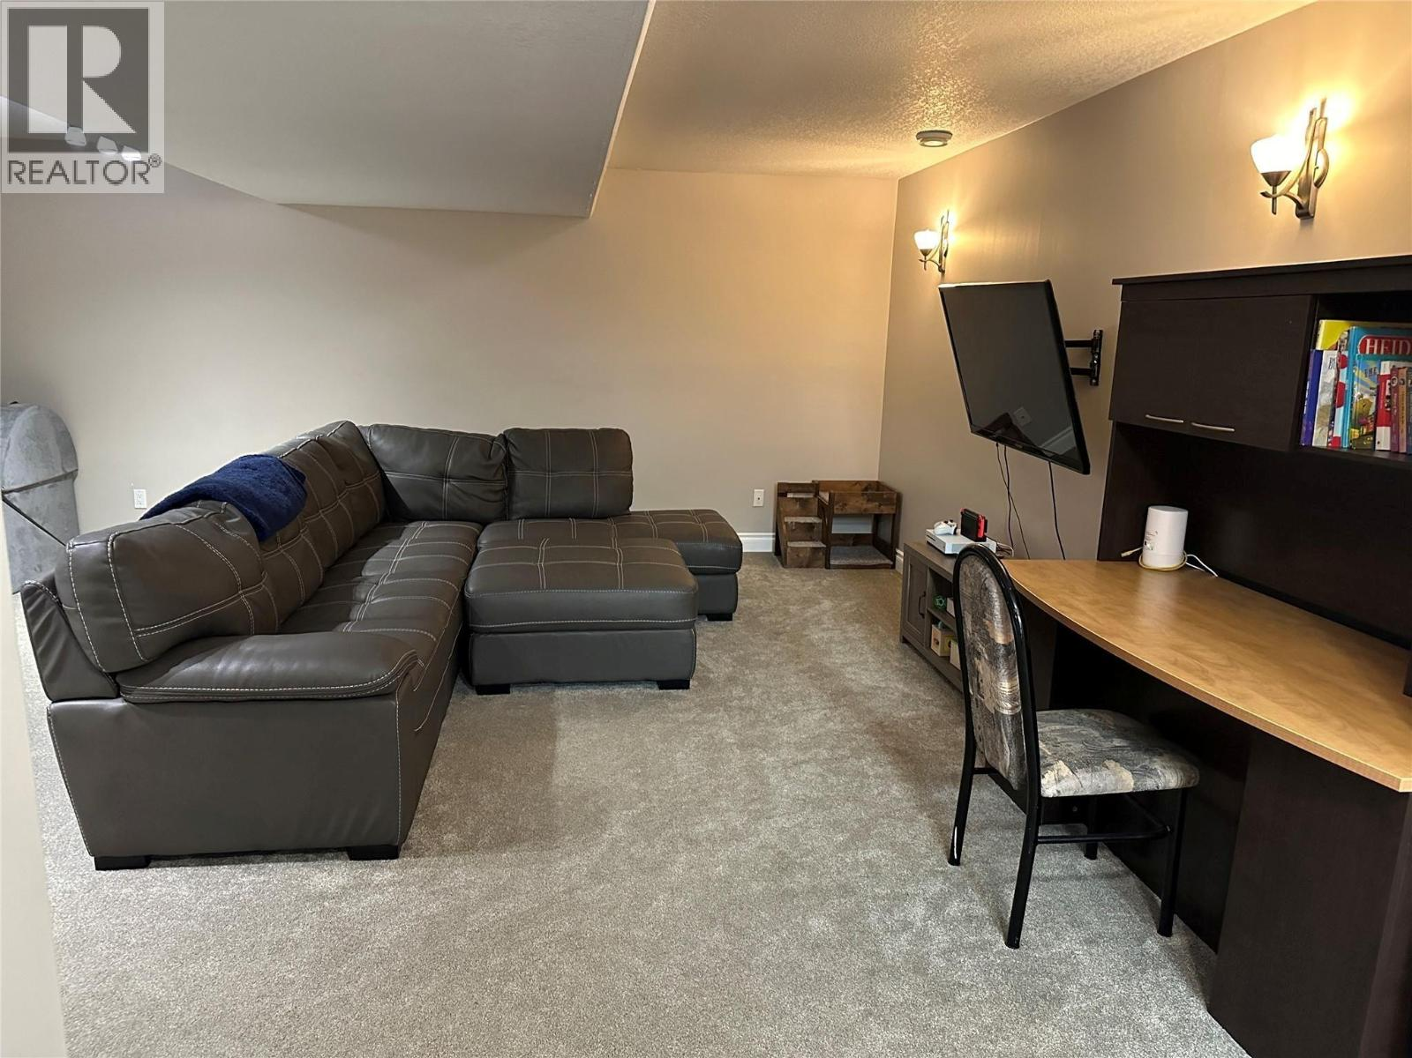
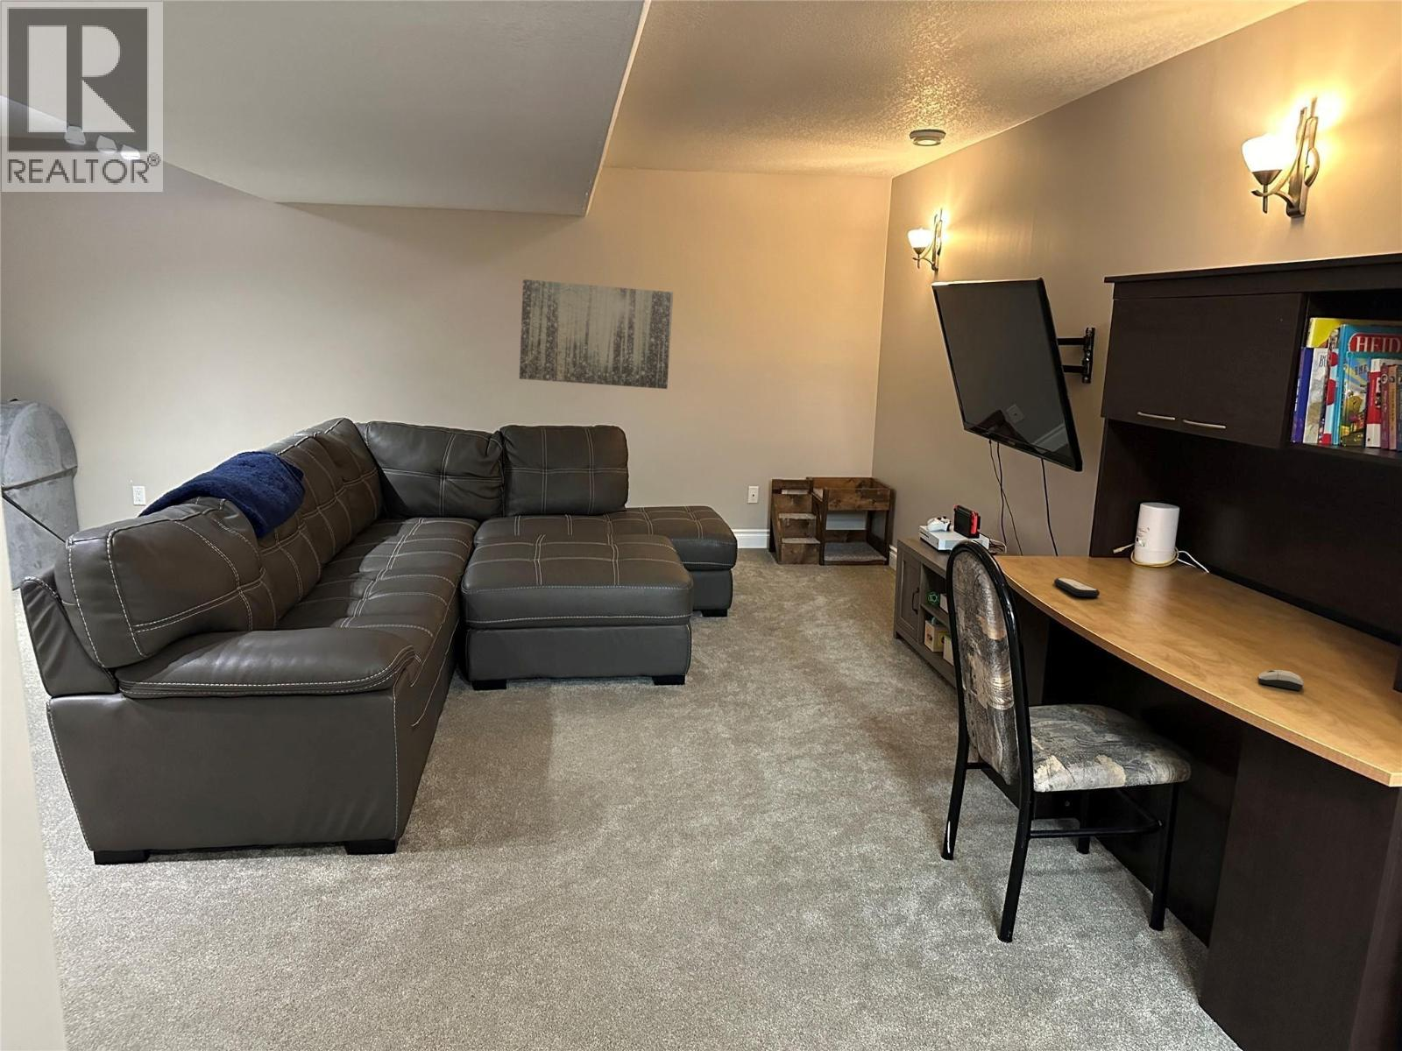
+ computer mouse [1257,669,1305,692]
+ wall art [519,278,673,390]
+ remote control [1053,577,1101,598]
